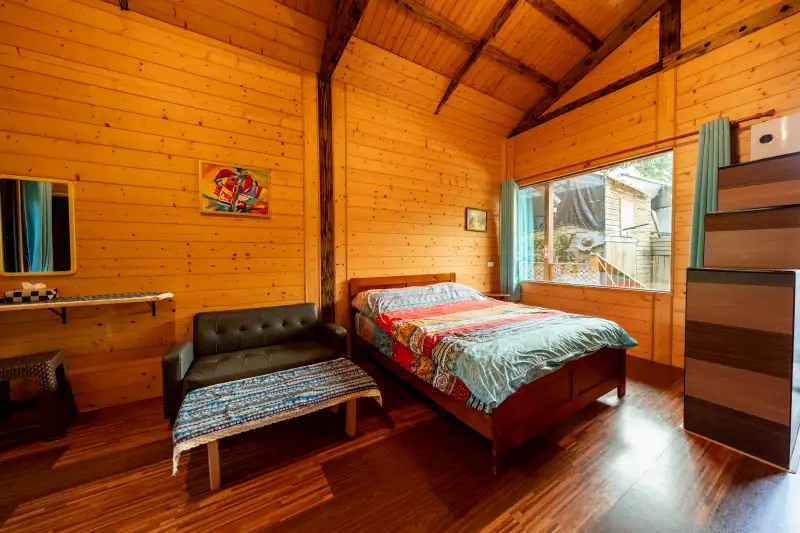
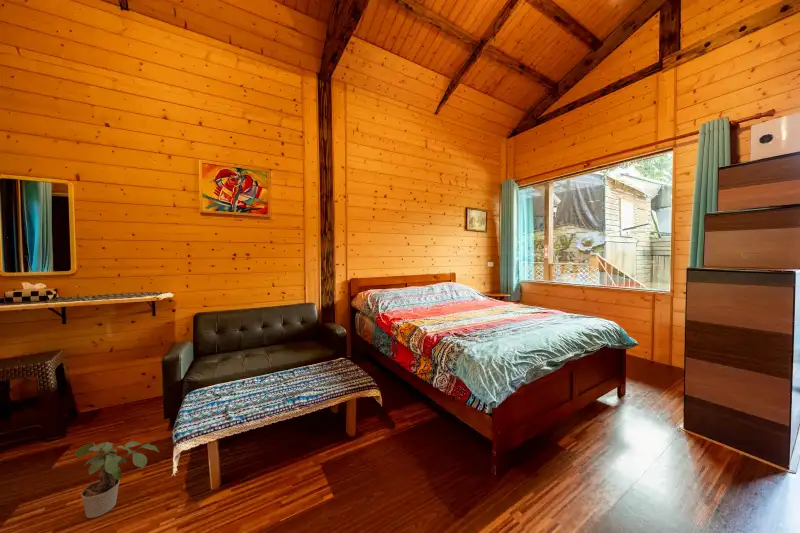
+ potted plant [75,440,160,519]
